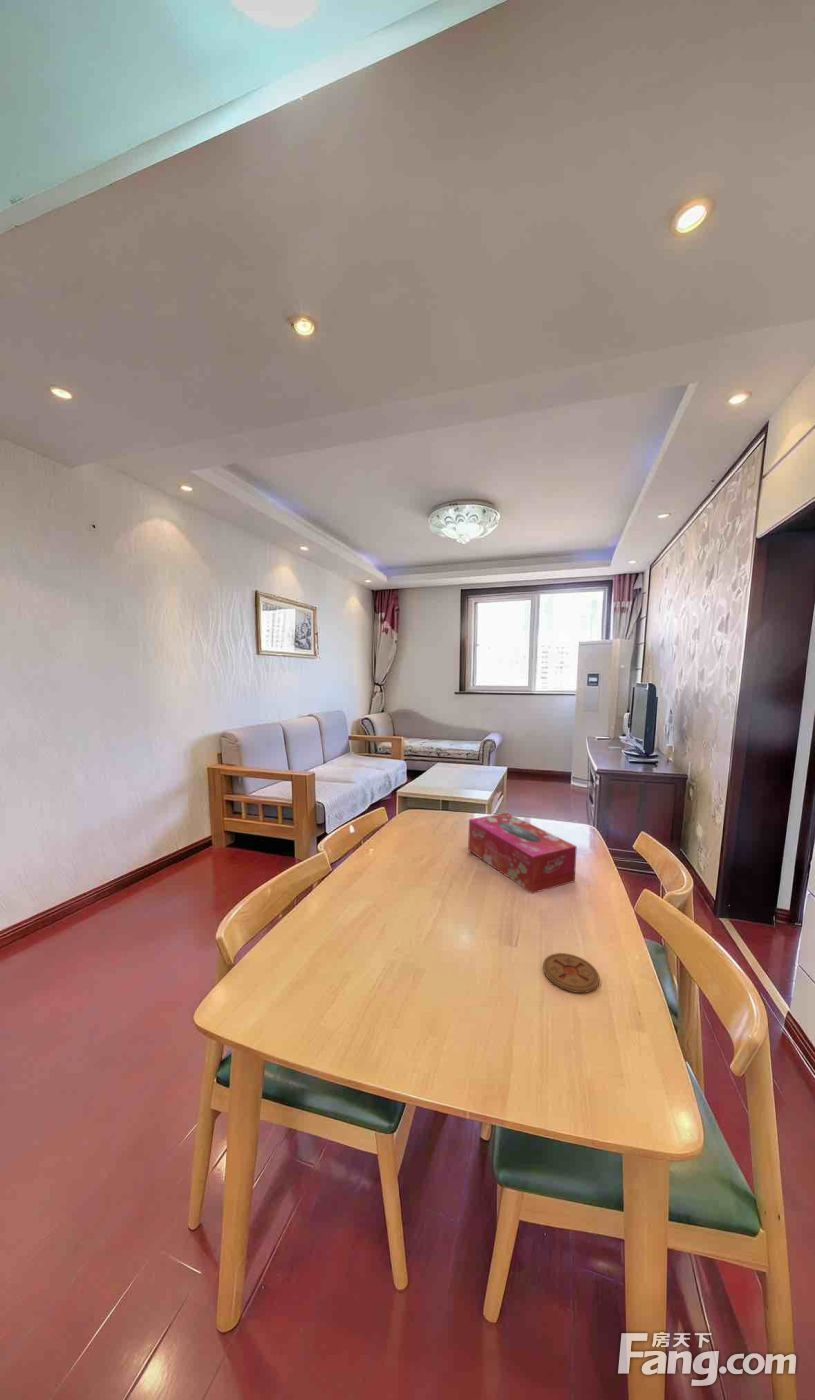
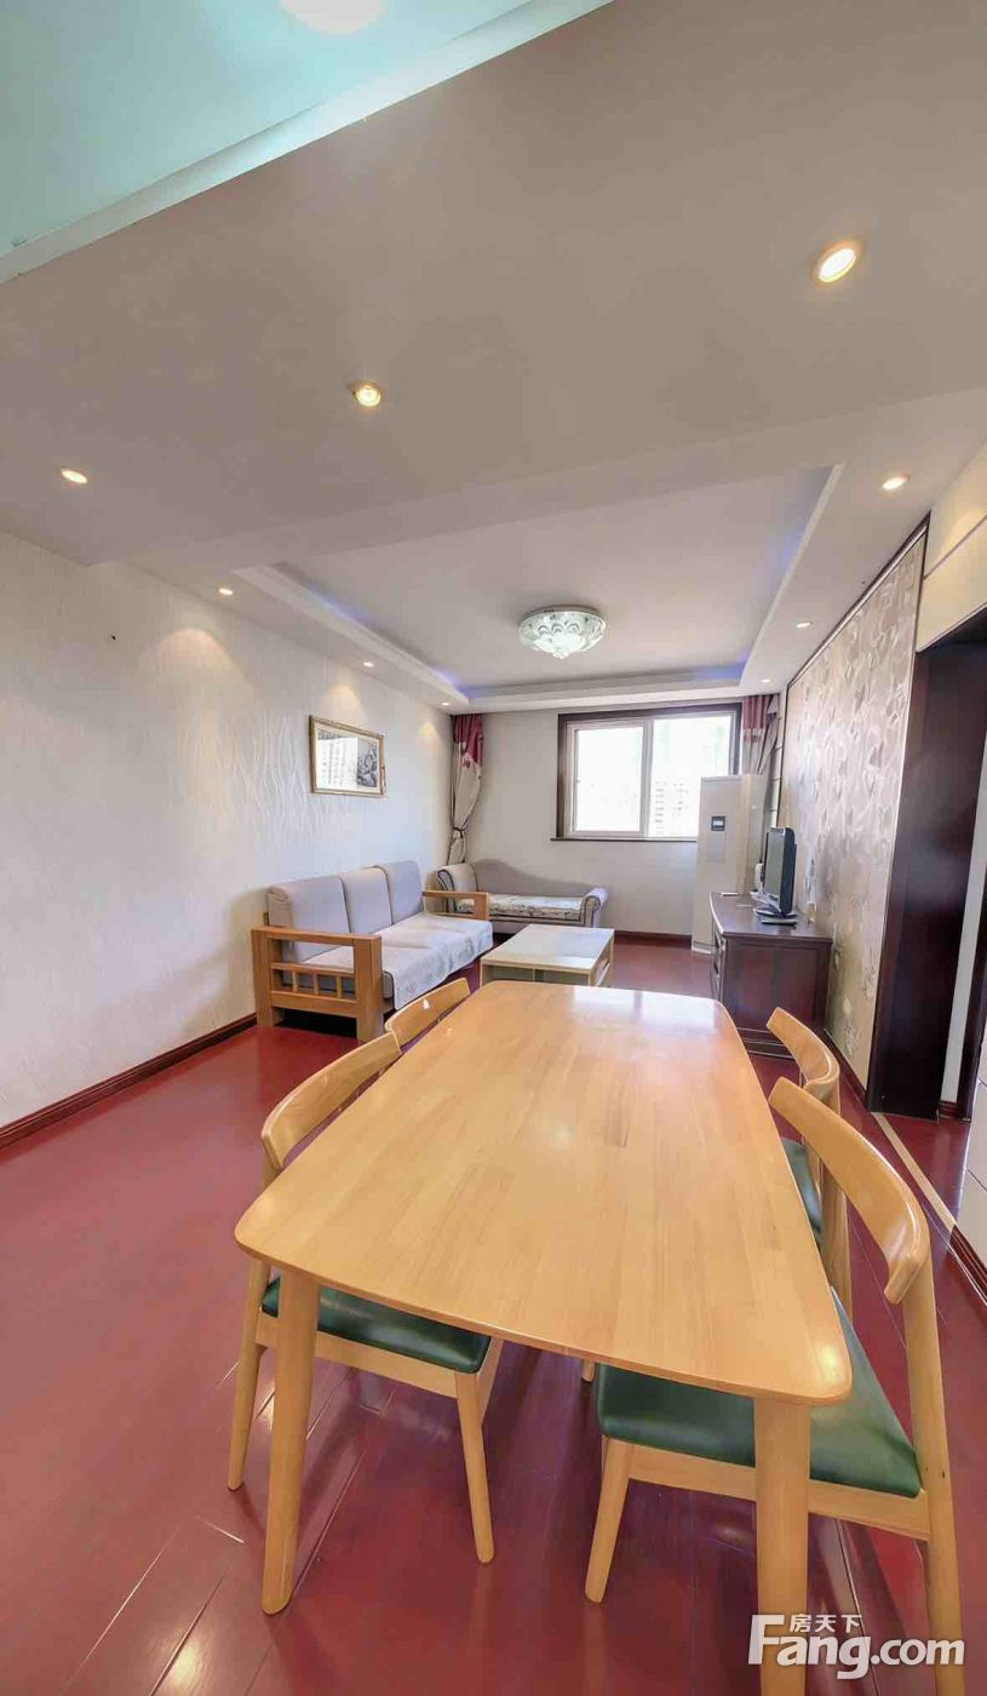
- tissue box [467,812,578,894]
- coaster [542,952,600,994]
